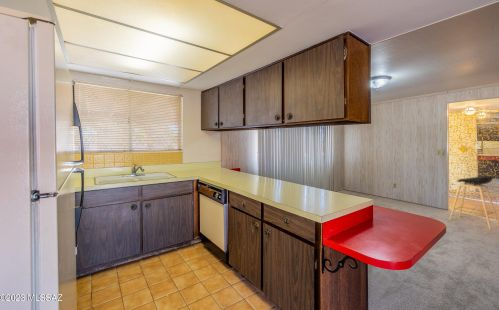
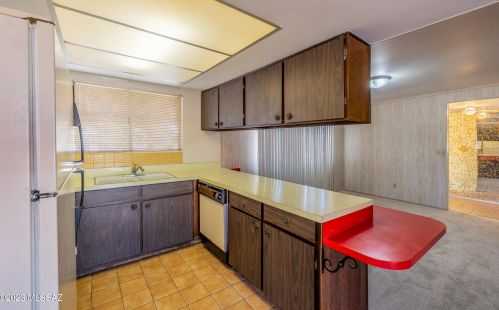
- stool [448,175,499,230]
